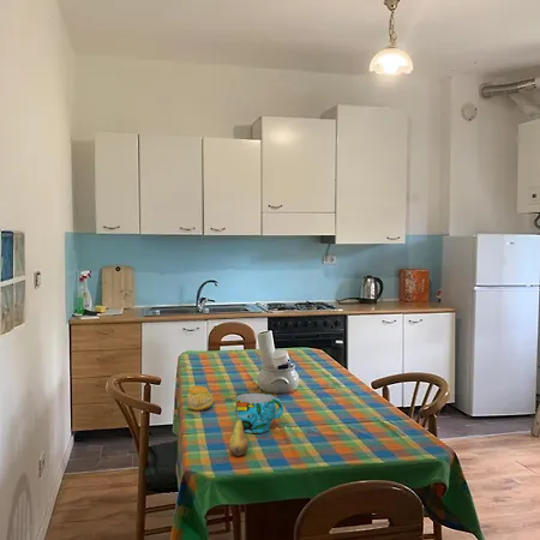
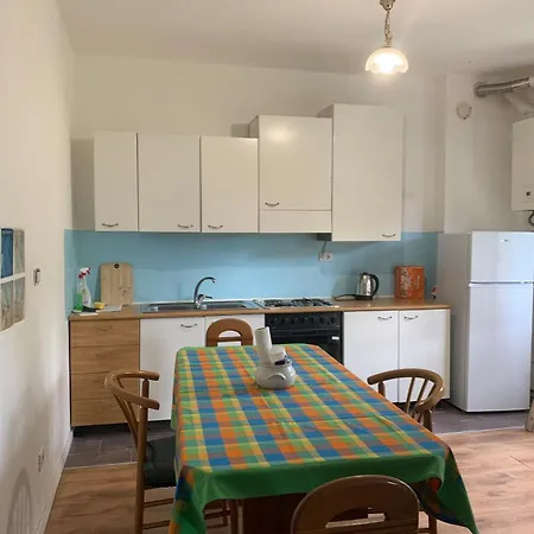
- fruit [186,385,215,412]
- fruit [227,409,250,457]
- cup [234,392,284,434]
